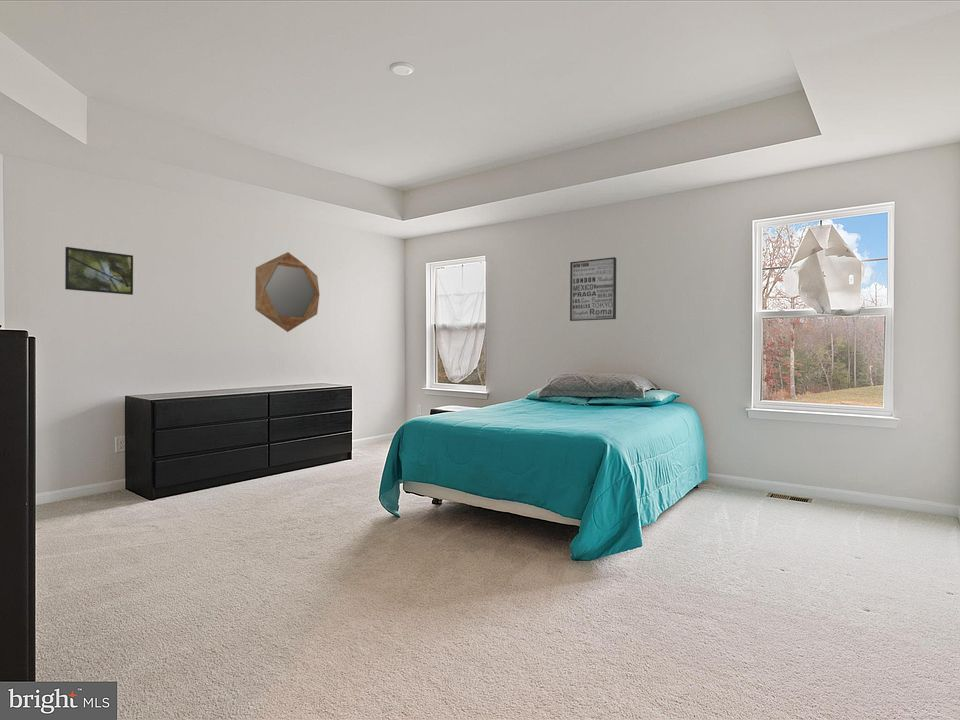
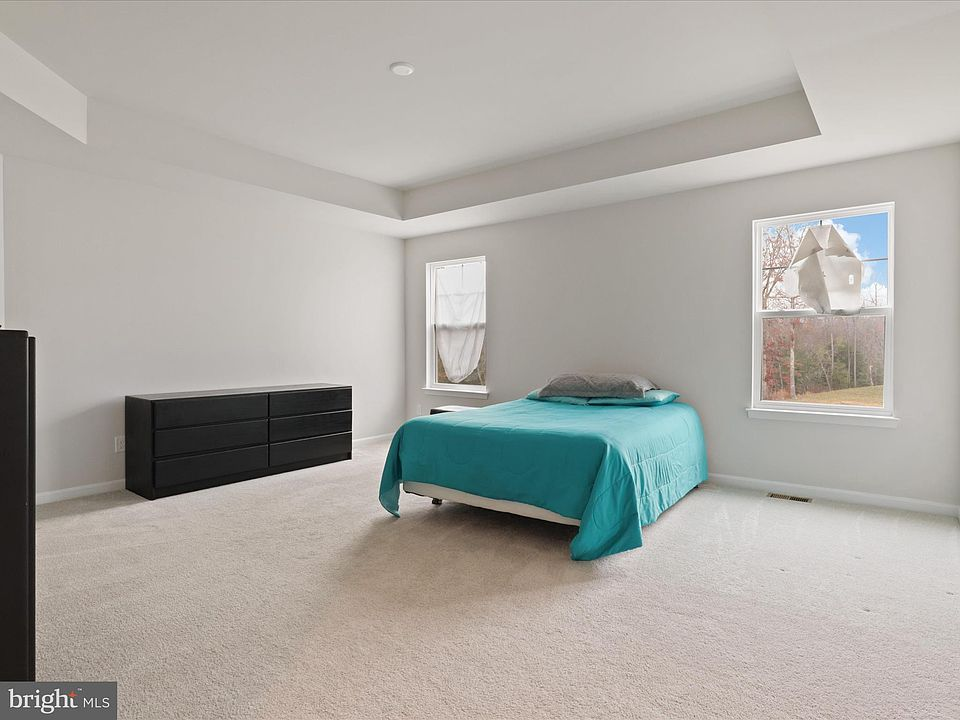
- wall art [569,256,617,322]
- home mirror [254,251,320,333]
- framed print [64,246,134,296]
